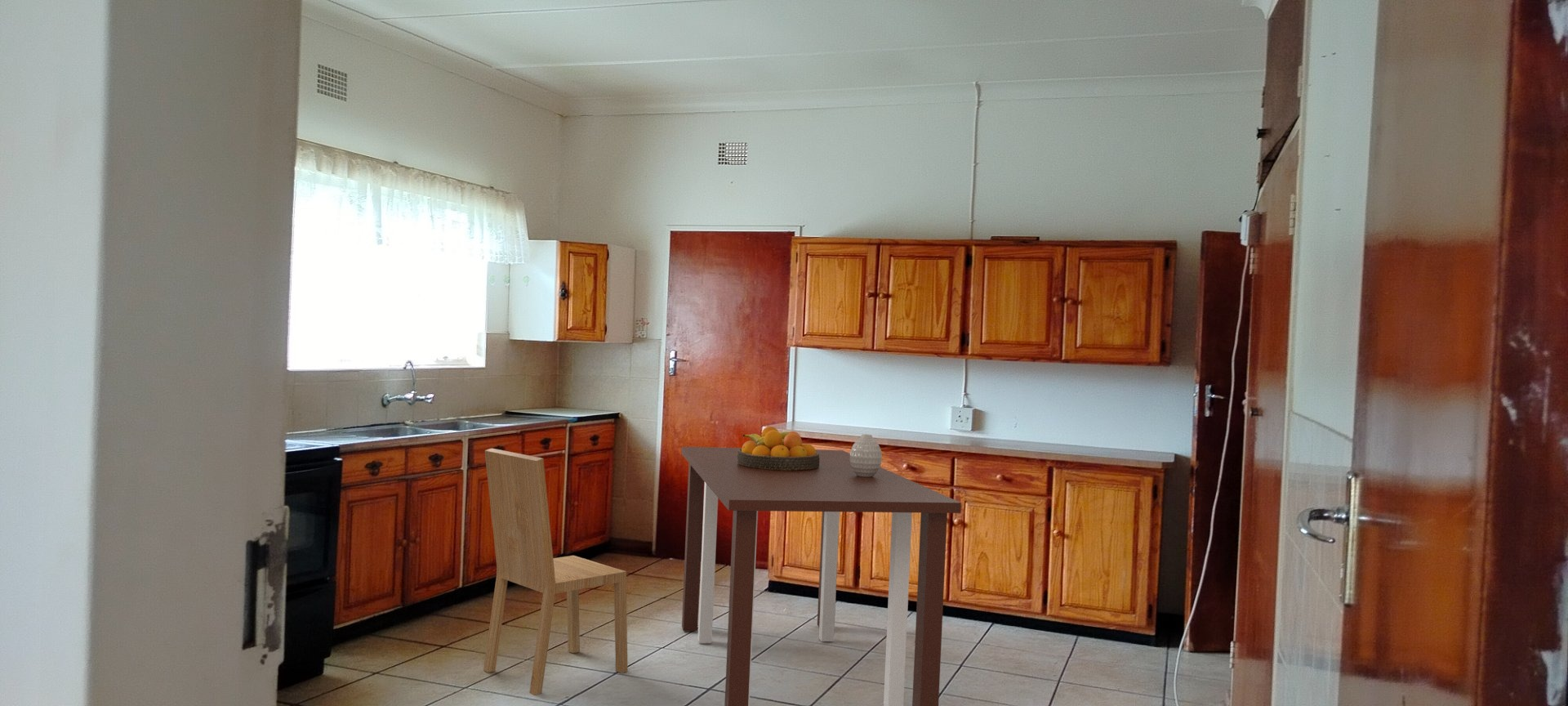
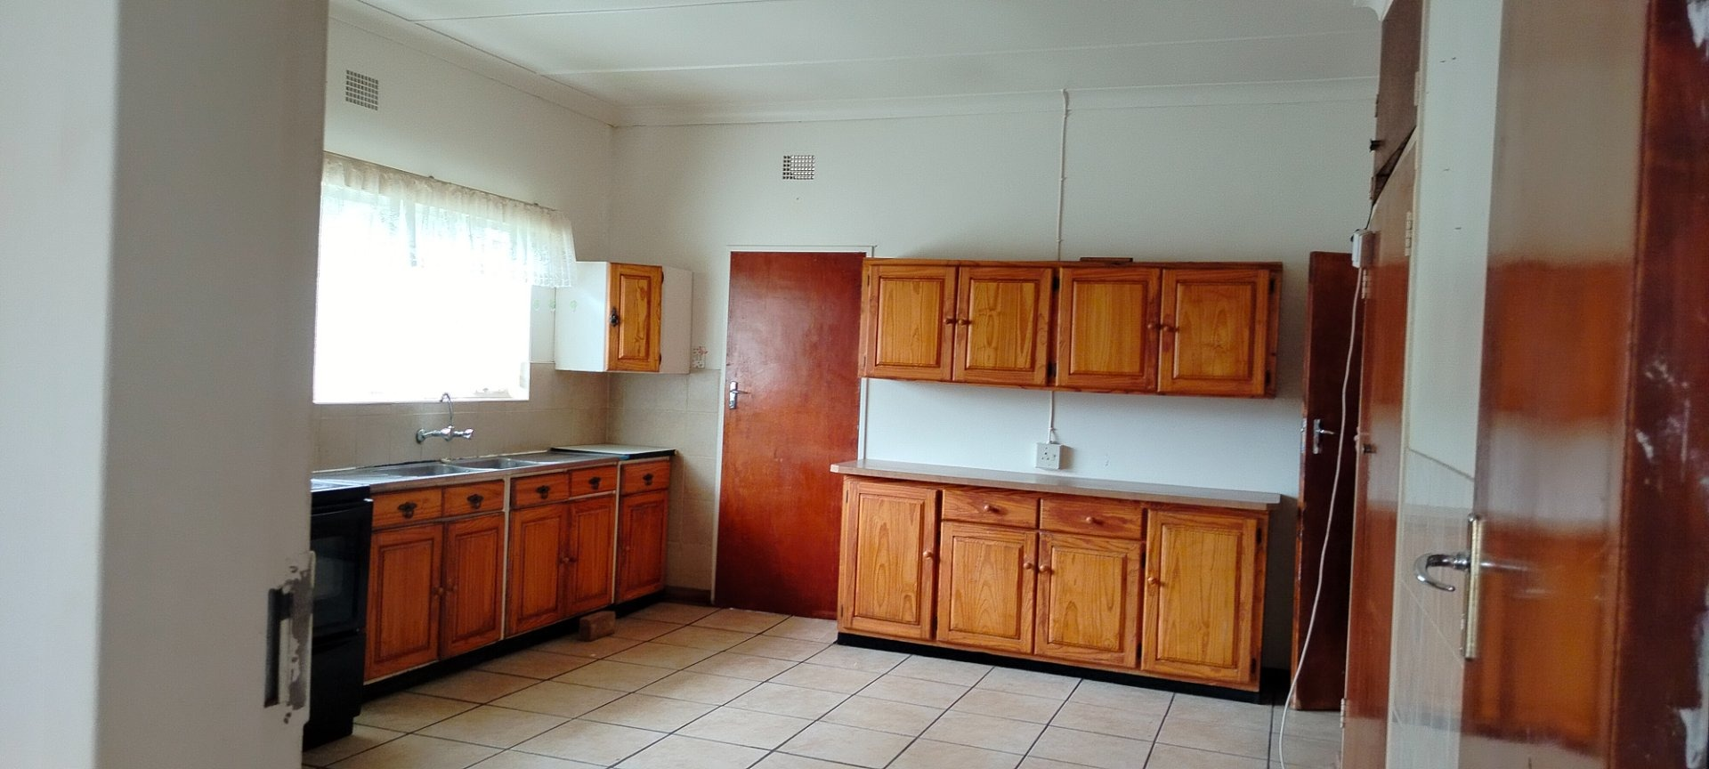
- fruit bowl [737,426,820,471]
- vase [849,433,883,477]
- dining table [680,446,962,706]
- dining chair [483,448,629,696]
